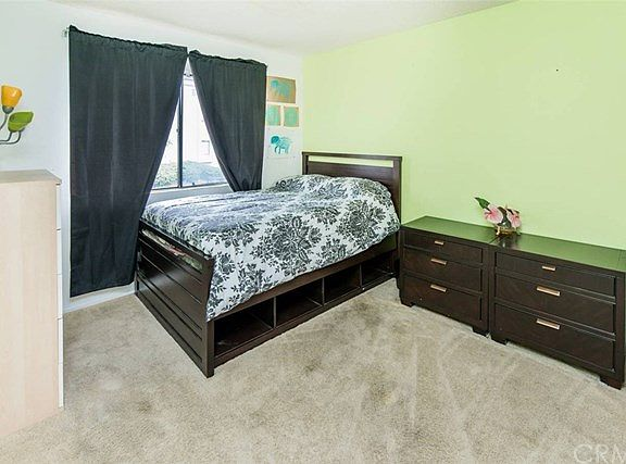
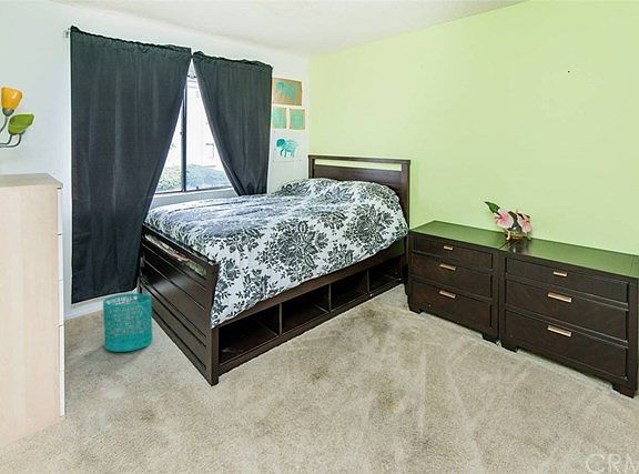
+ wastebasket [102,292,153,353]
